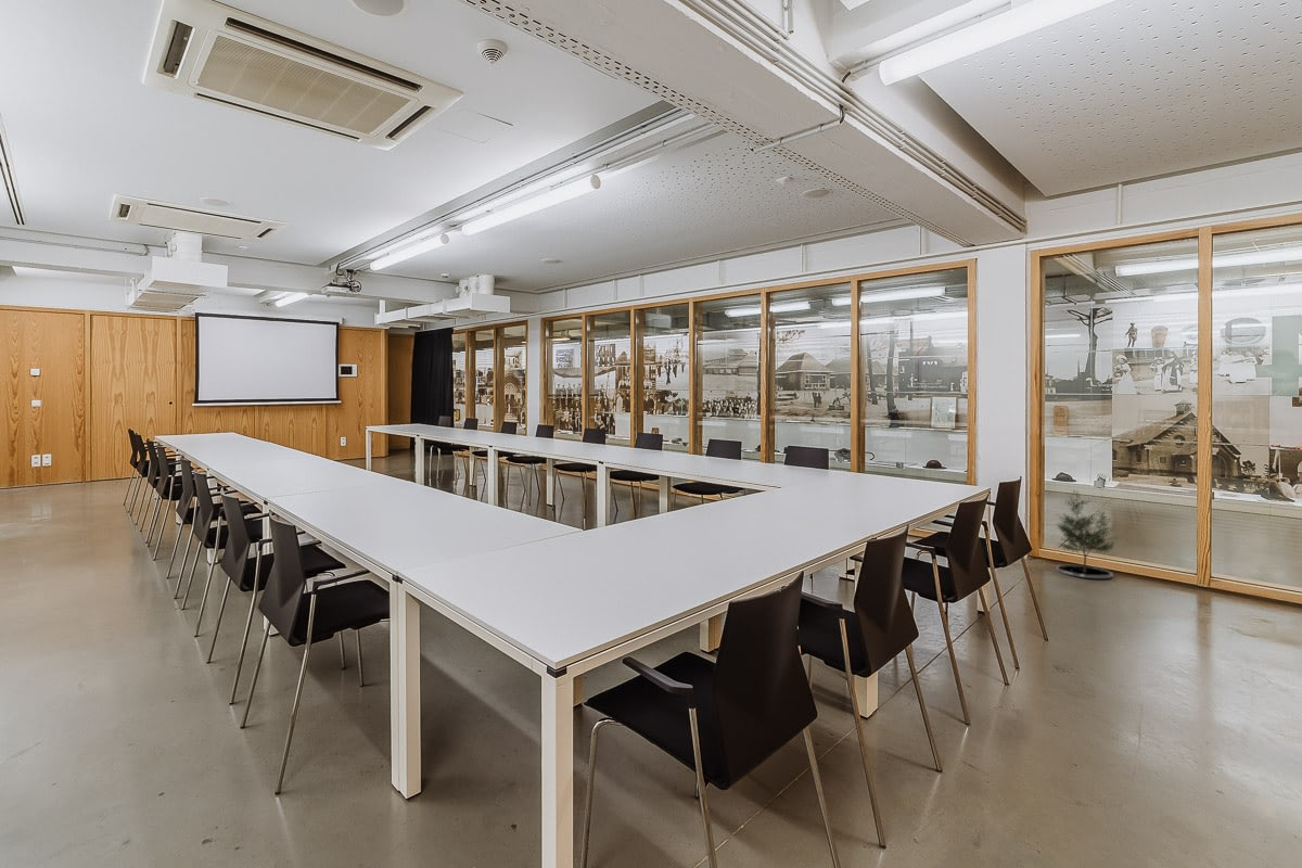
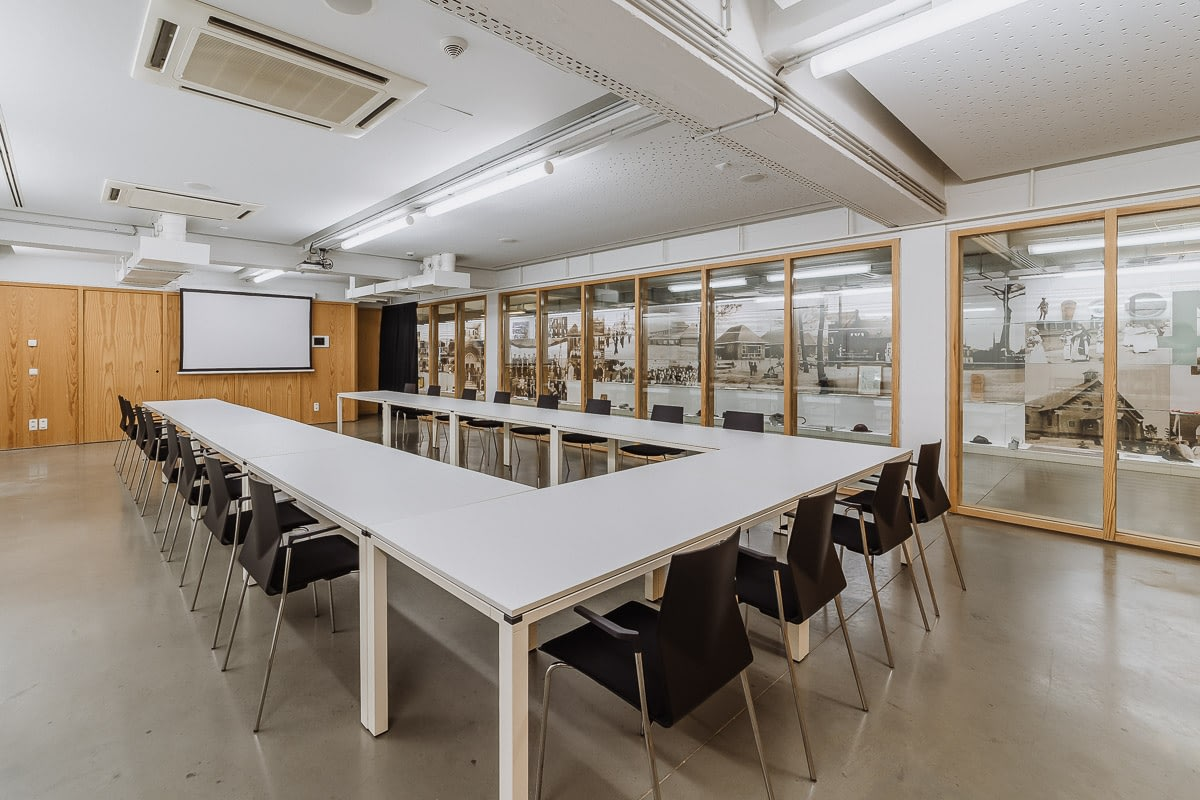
- potted tree [1054,488,1119,579]
